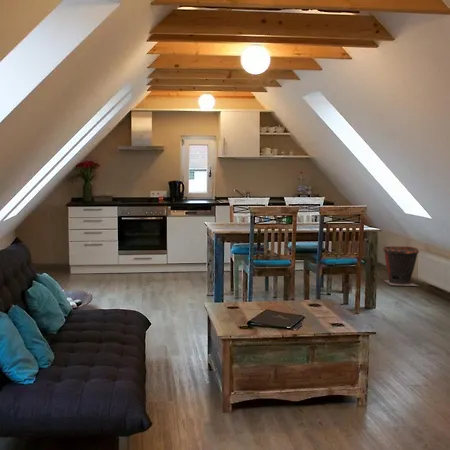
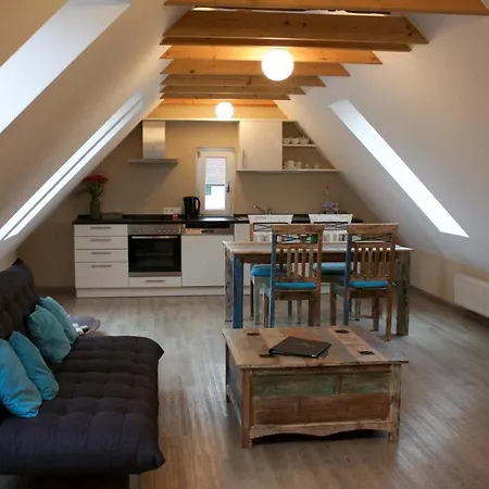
- waste bin [382,244,420,287]
